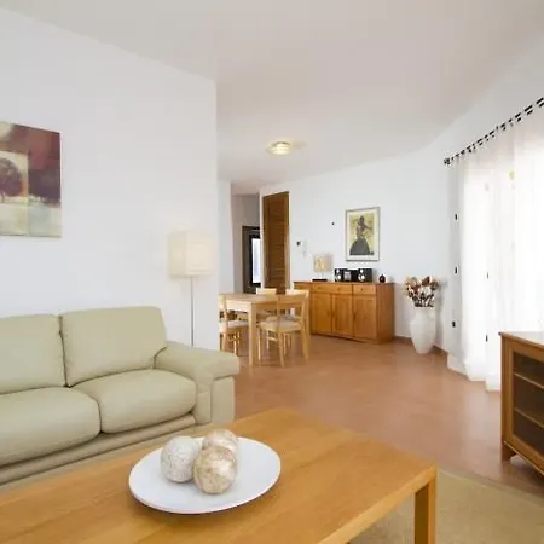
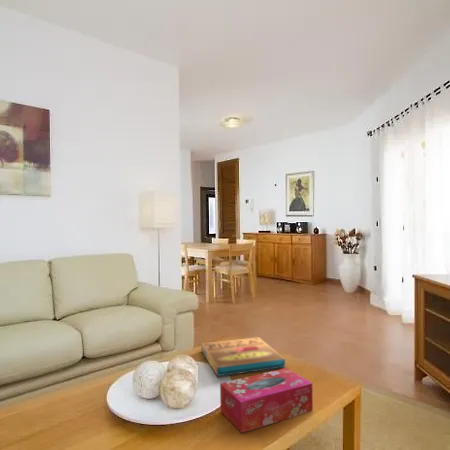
+ tissue box [219,367,314,434]
+ pizza box [200,336,286,378]
